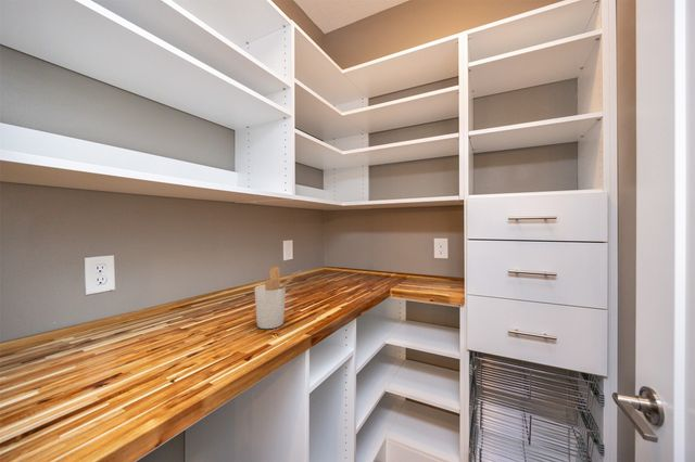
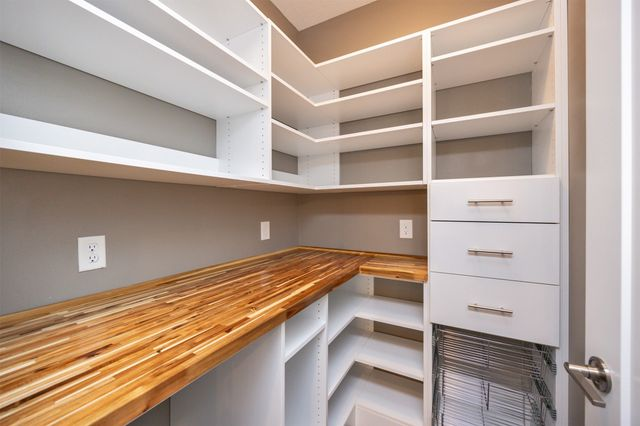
- utensil holder [254,266,301,330]
